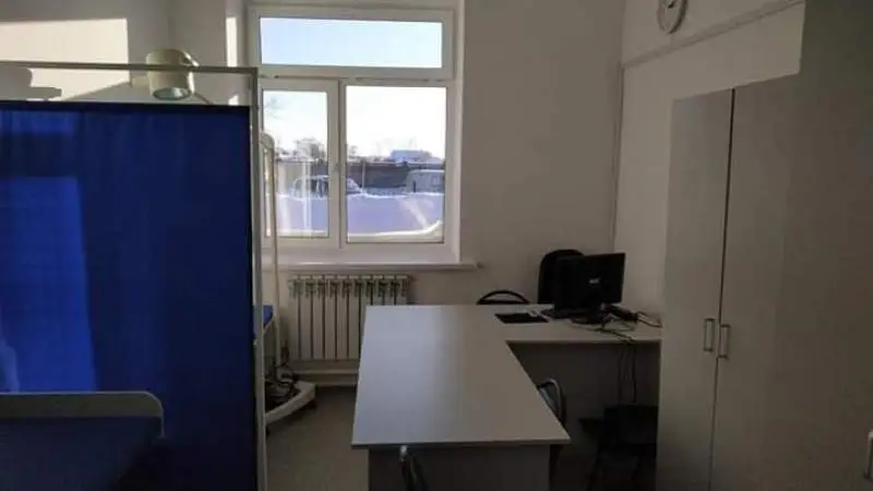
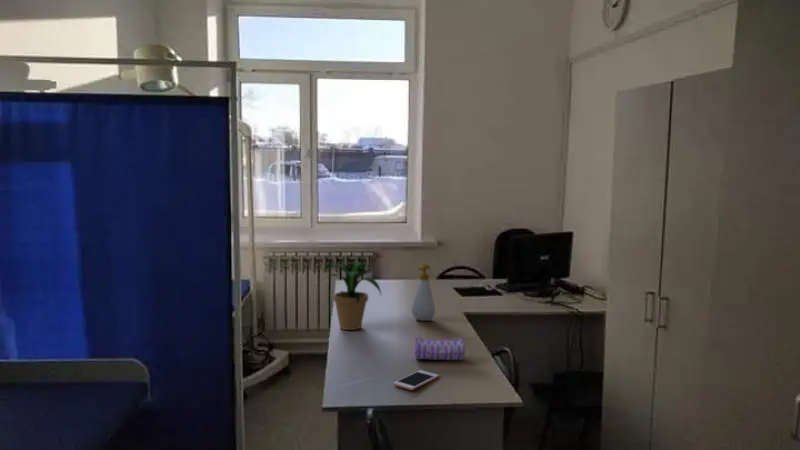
+ soap bottle [410,263,436,322]
+ potted plant [315,261,382,331]
+ cell phone [392,369,440,391]
+ pencil case [412,336,466,361]
